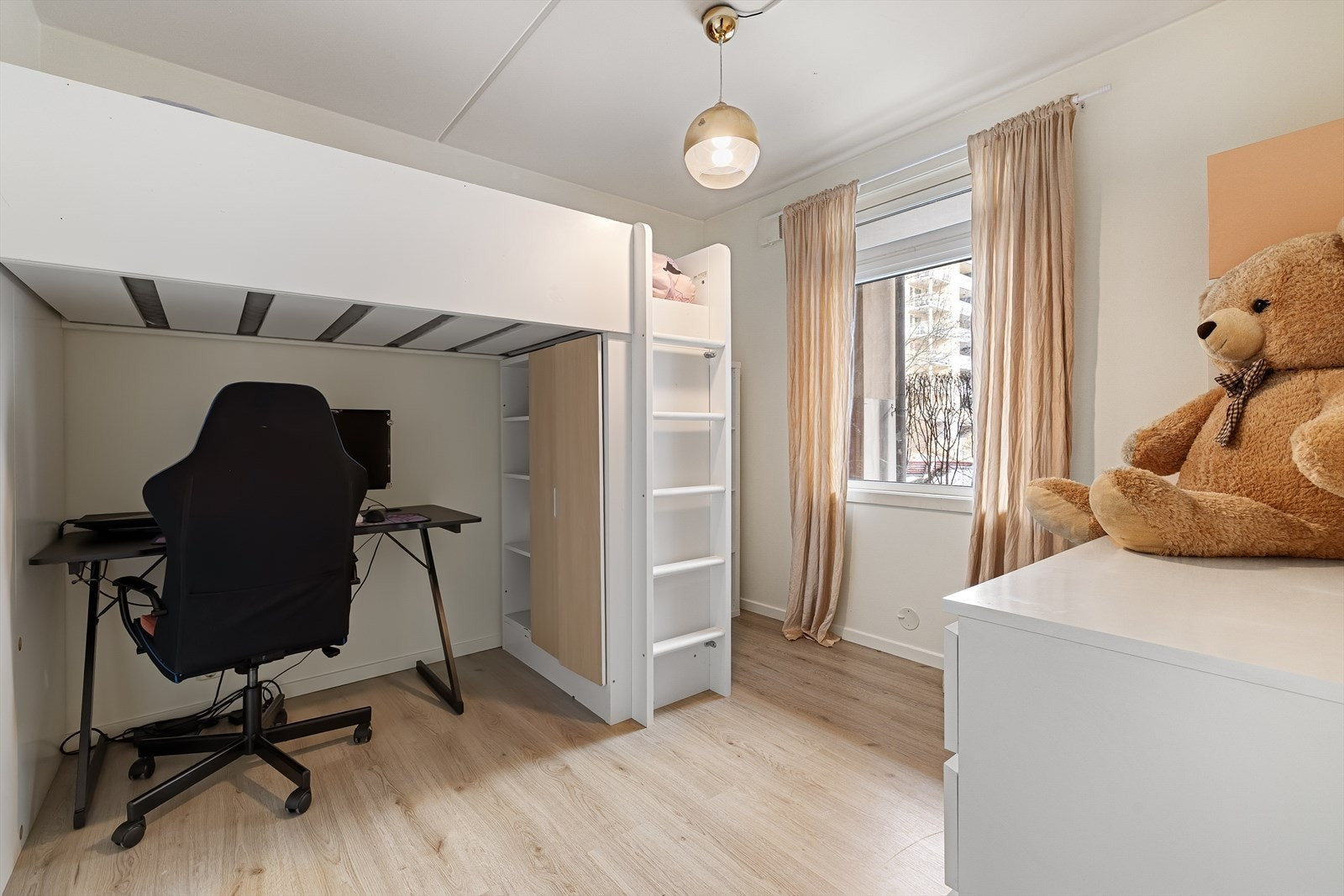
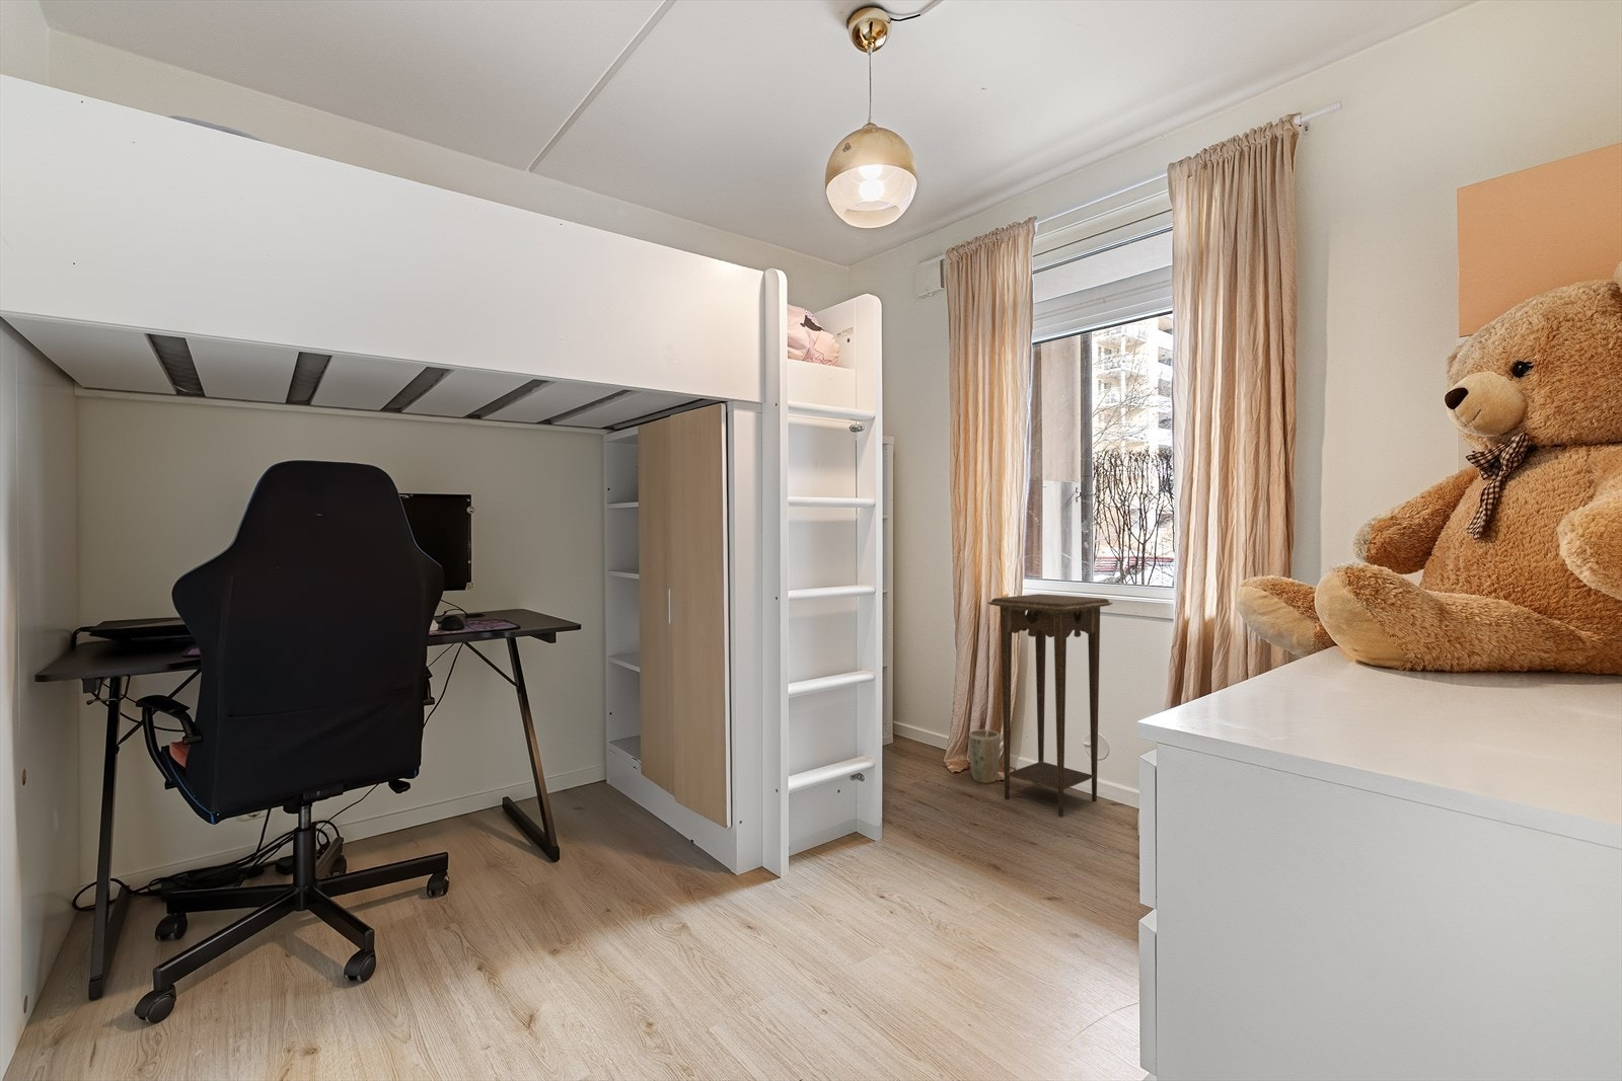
+ pedestal table [987,592,1113,817]
+ plant pot [967,729,1002,784]
